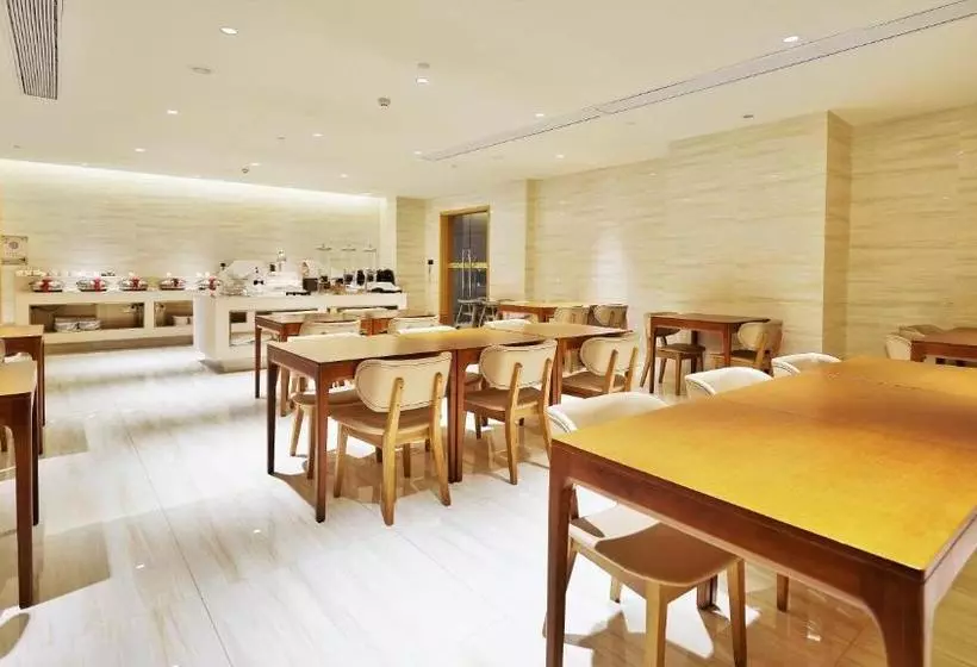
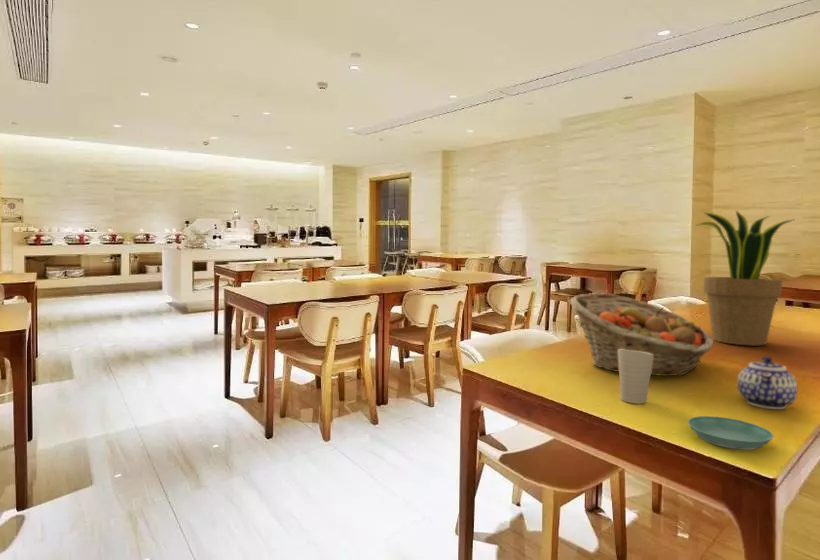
+ cup [618,349,653,404]
+ teapot [736,355,798,410]
+ potted plant [696,209,797,346]
+ saucer [687,415,775,451]
+ fruit basket [569,292,715,377]
